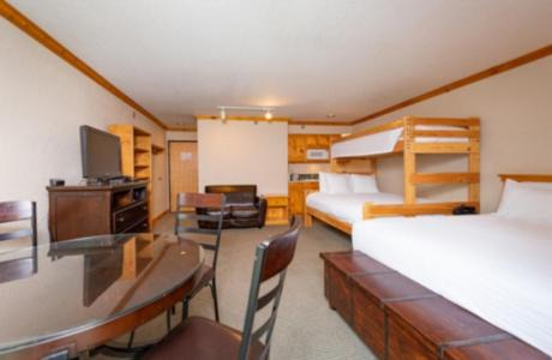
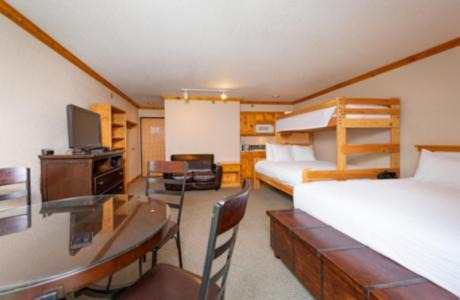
+ smartphone [70,231,93,250]
